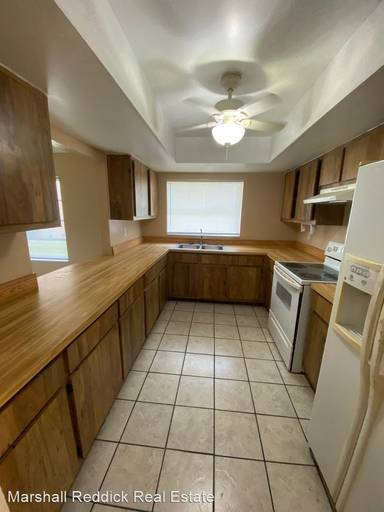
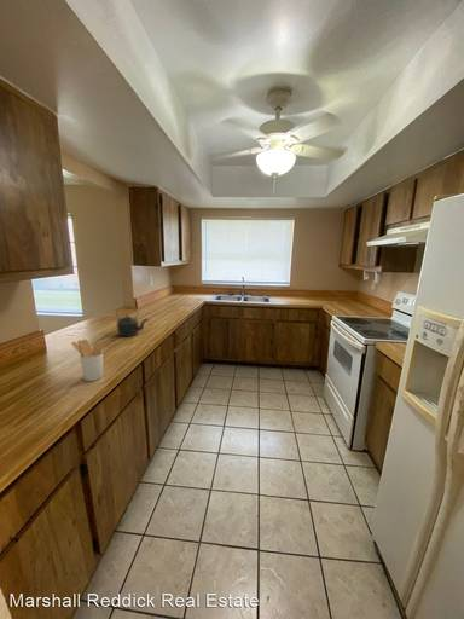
+ kettle [115,306,150,337]
+ utensil holder [70,339,104,382]
